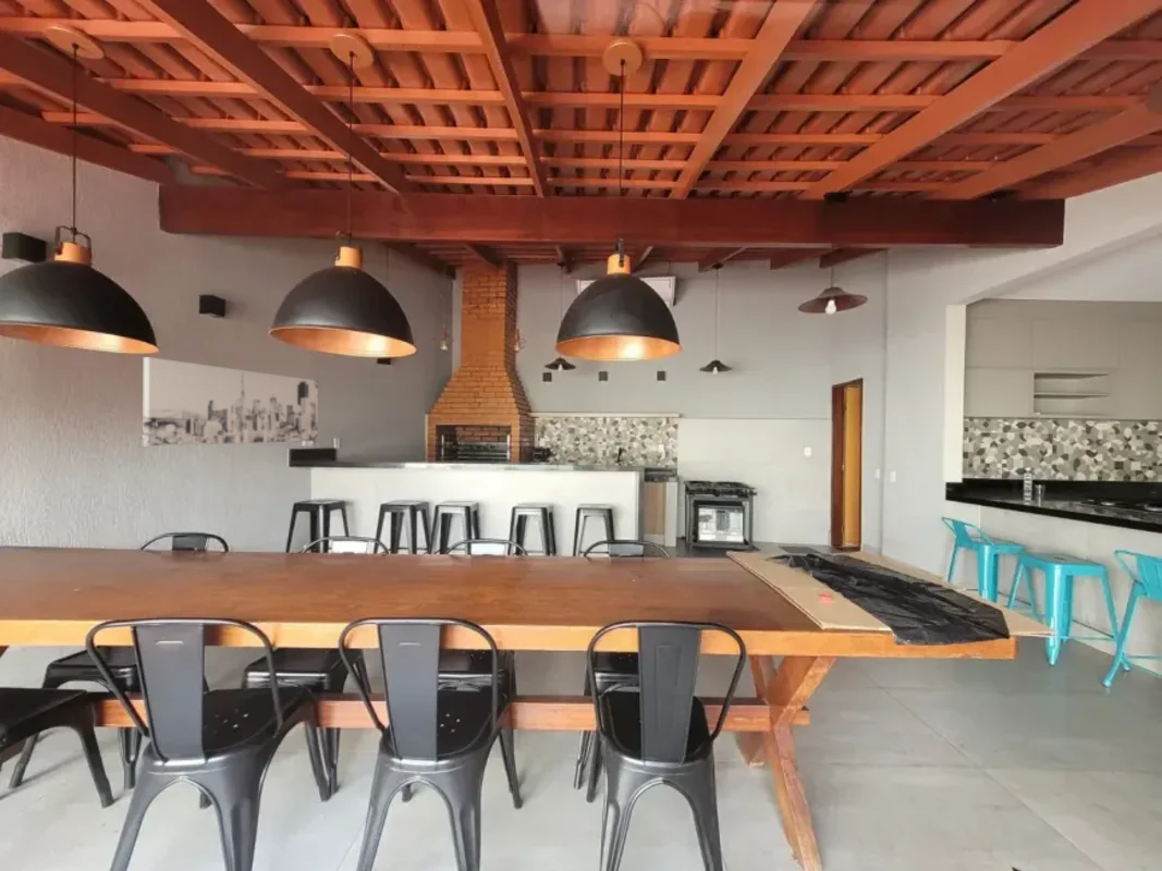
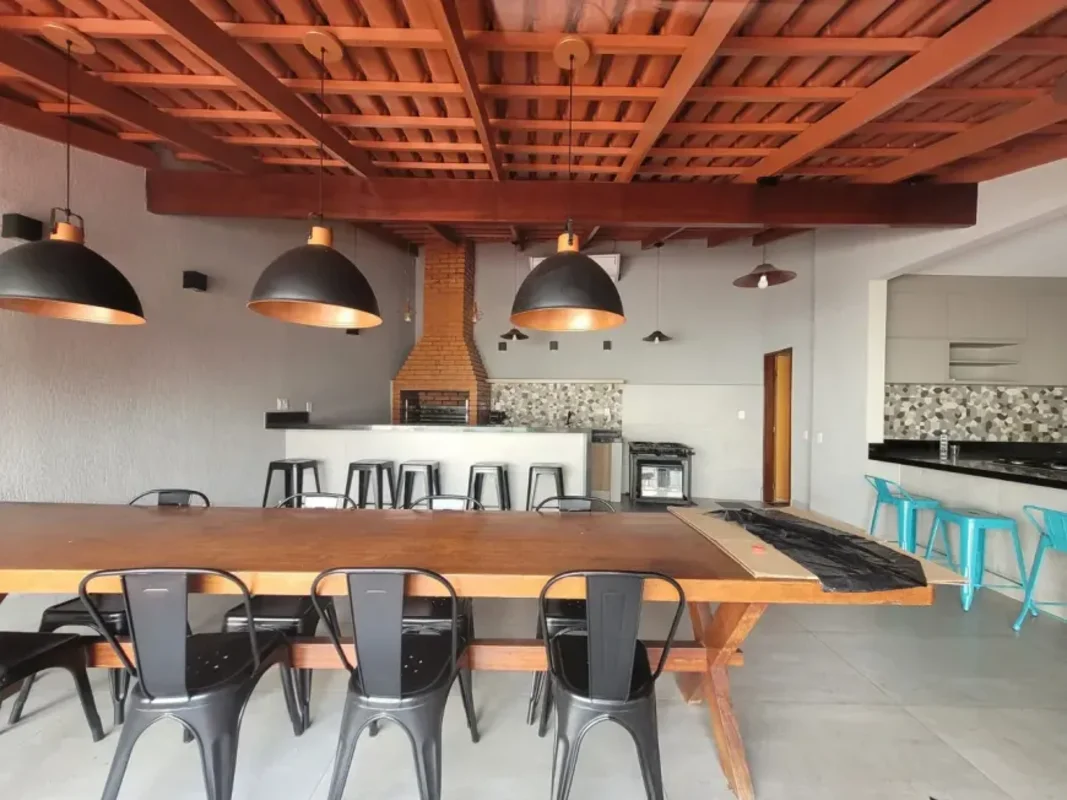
- wall art [142,356,319,447]
